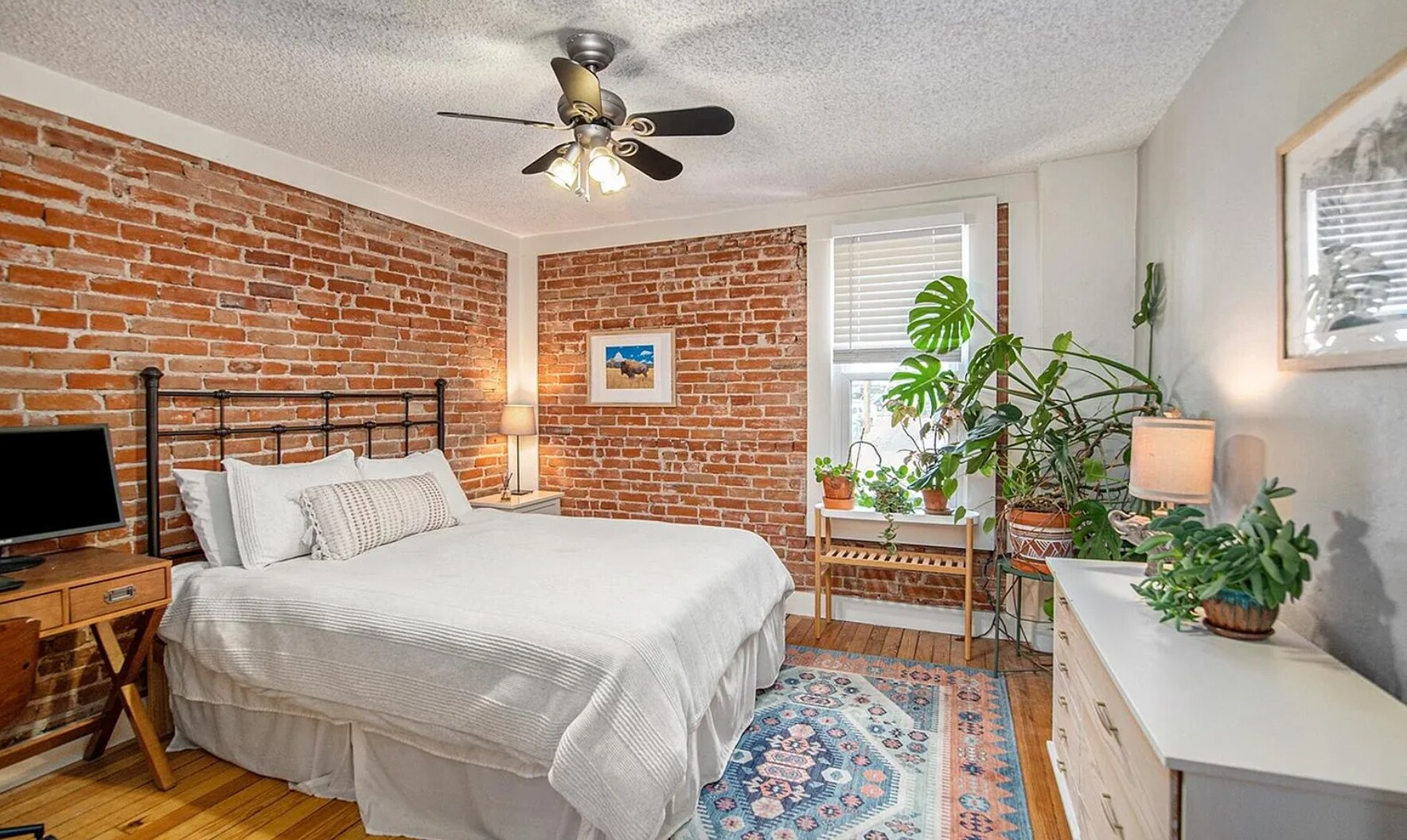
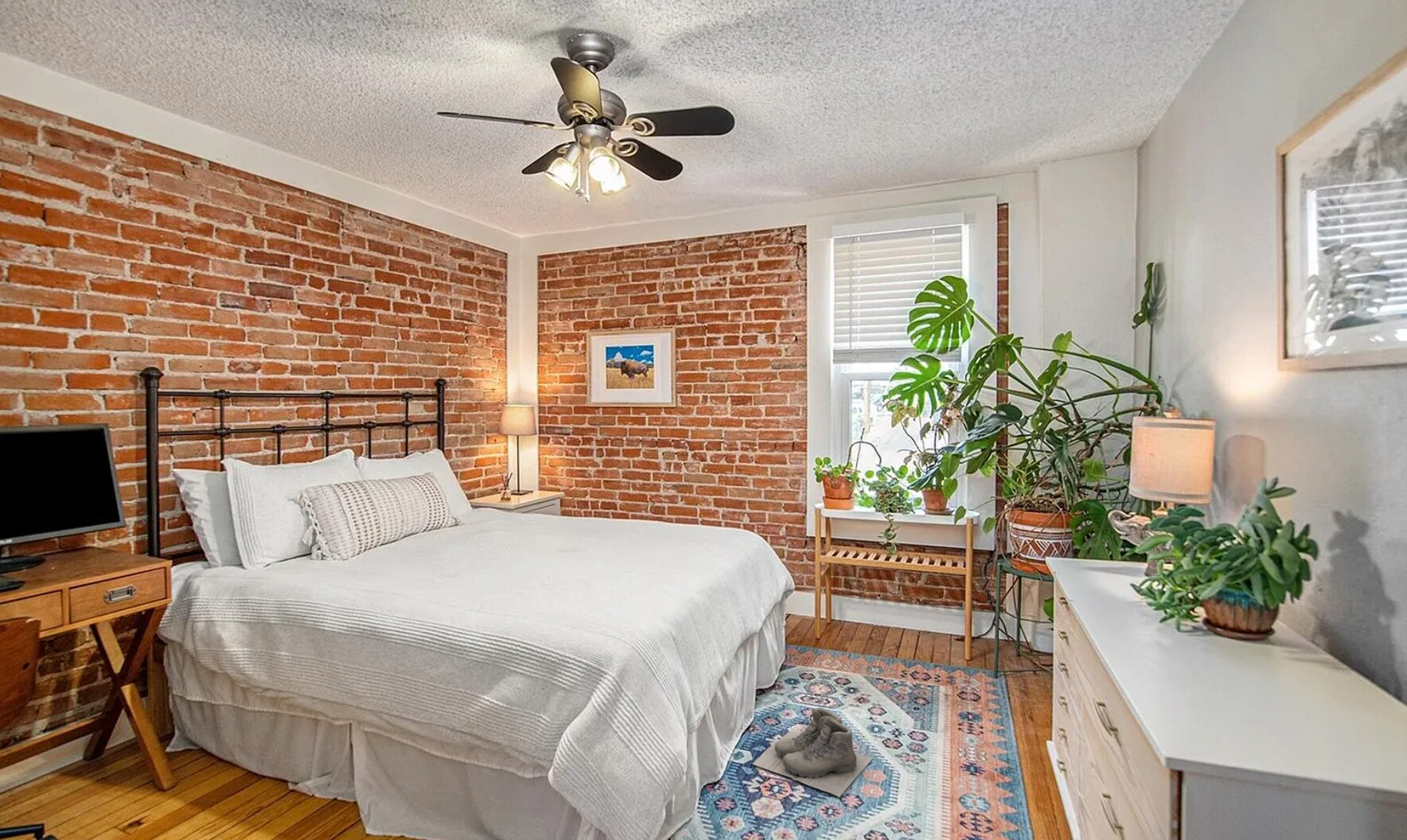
+ boots [751,706,874,798]
